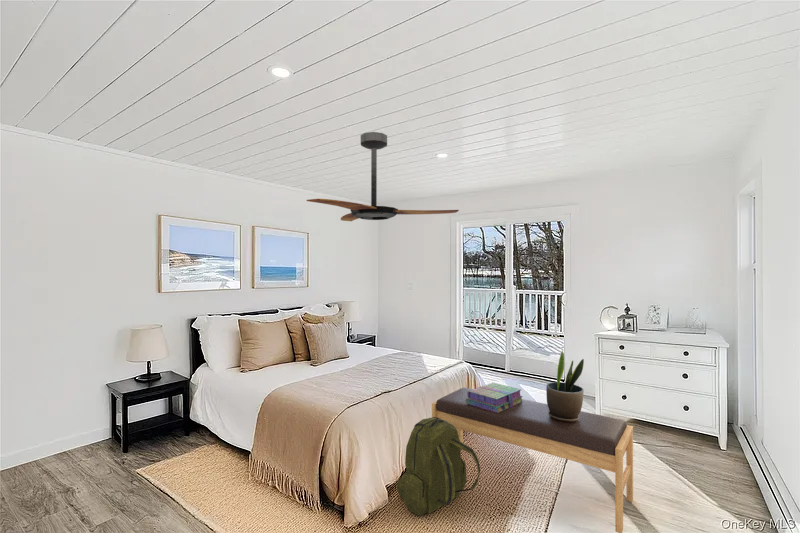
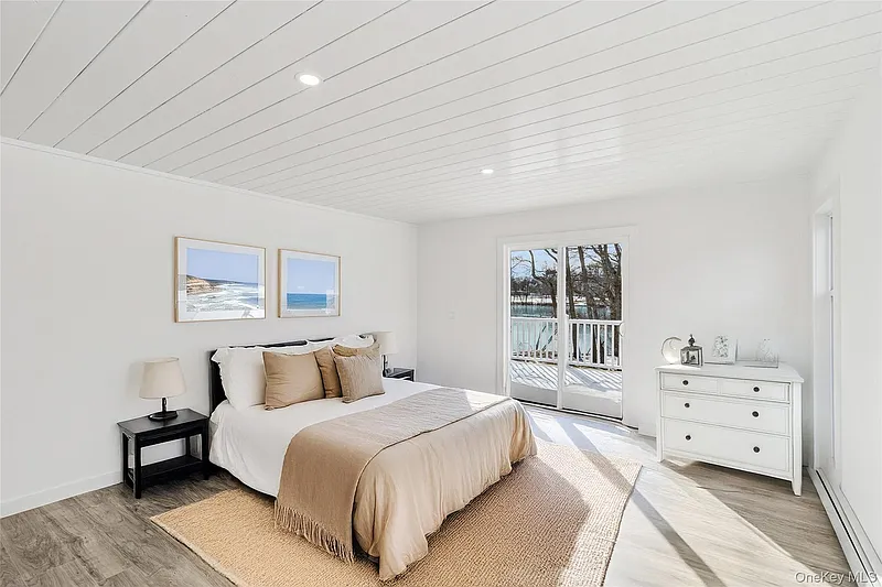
- potted plant [545,350,585,423]
- stack of books [466,382,524,413]
- ceiling fan [306,131,460,222]
- bench [431,387,634,533]
- backpack [396,417,481,516]
